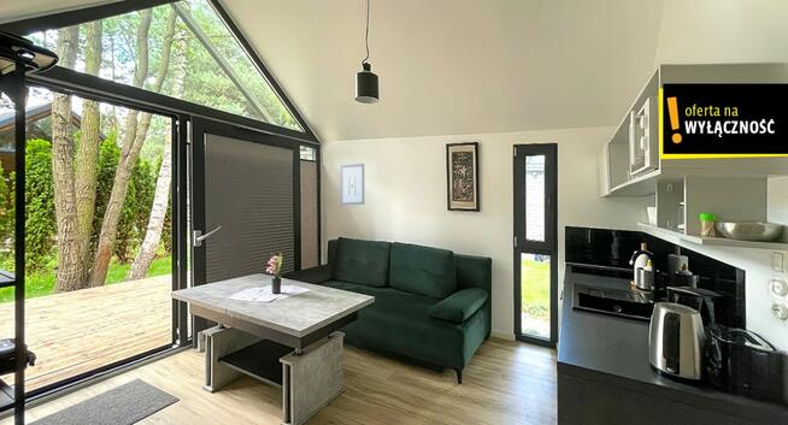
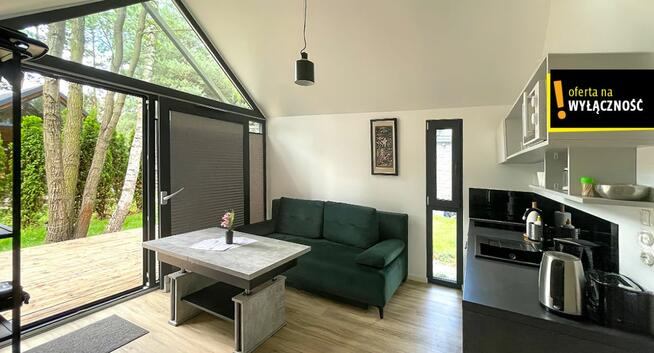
- wall art [340,163,365,206]
